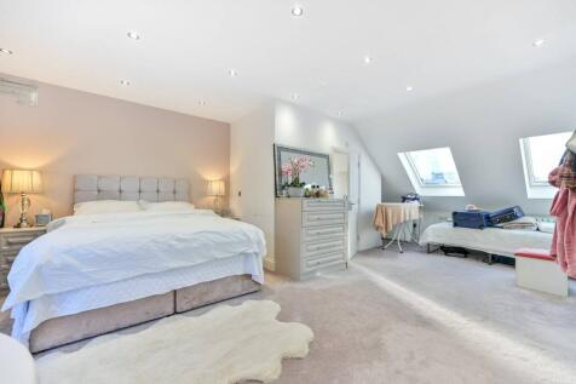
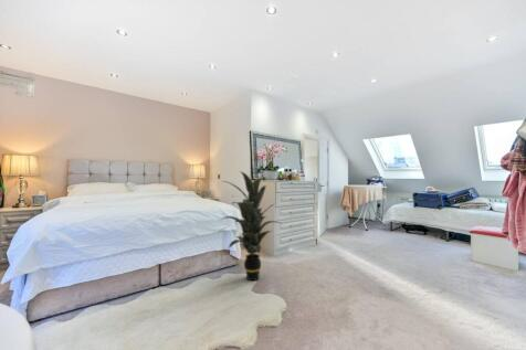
+ indoor plant [219,170,284,282]
